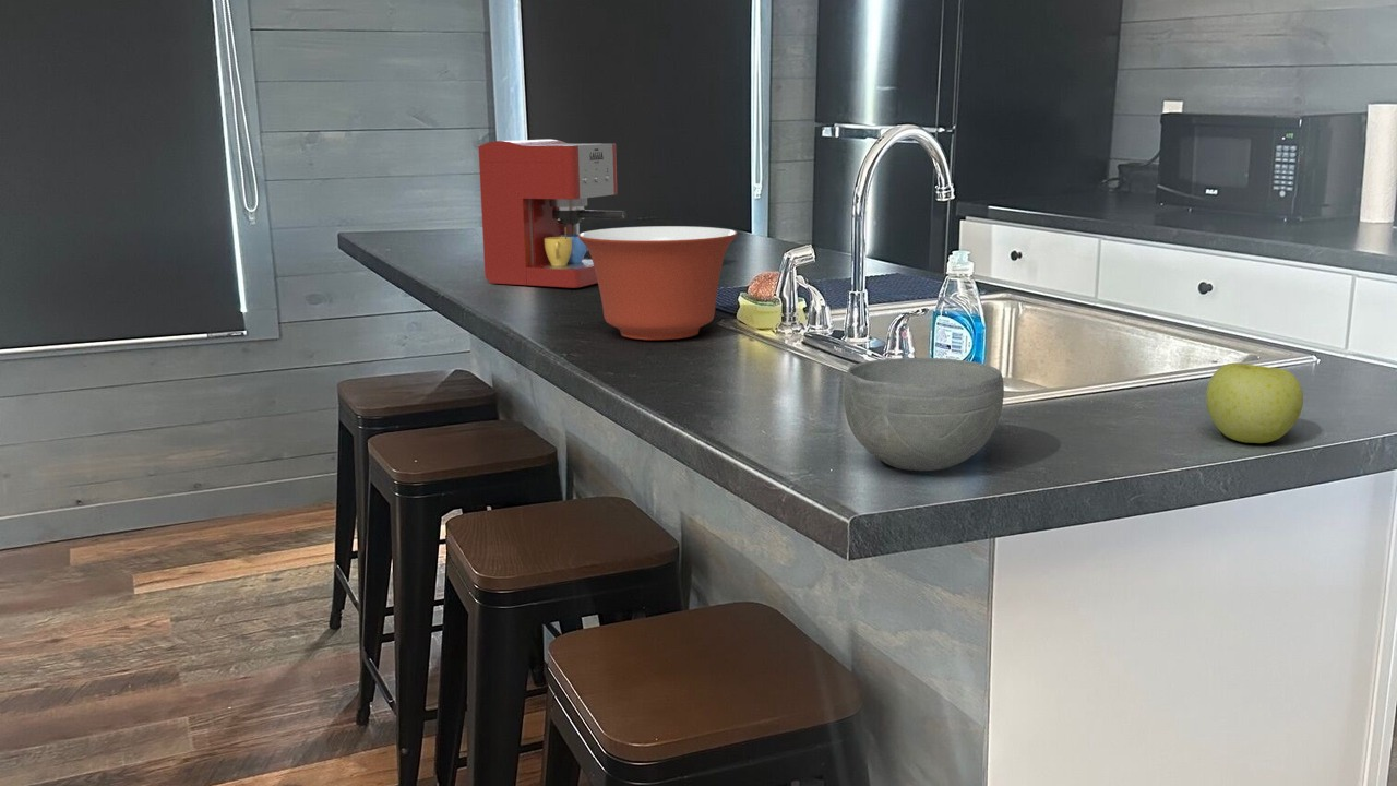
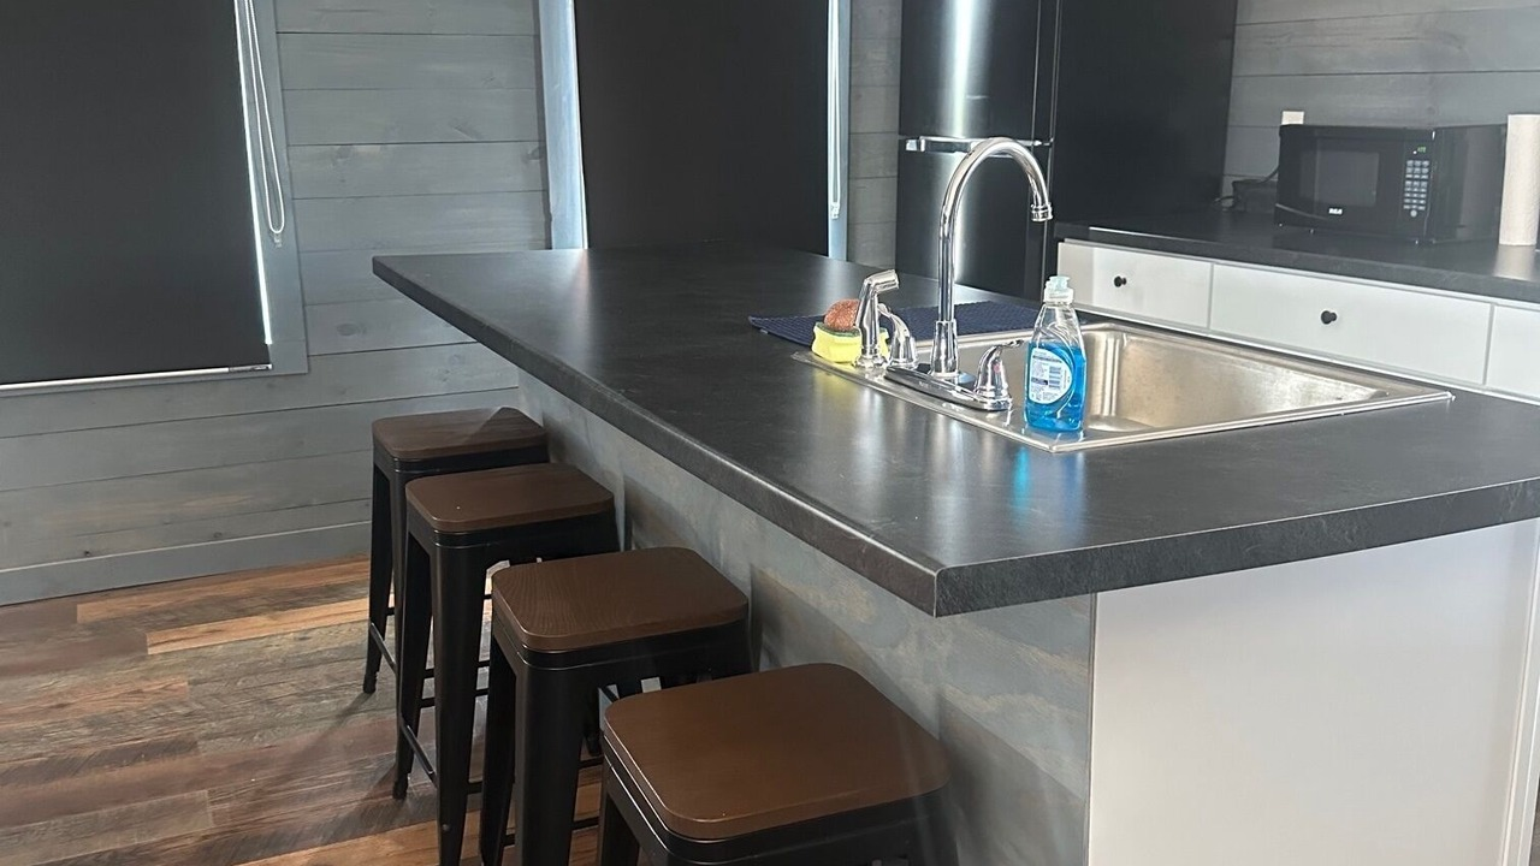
- coffee maker [477,139,628,289]
- apple [1205,362,1304,444]
- mixing bowl [577,225,739,341]
- bowl [843,357,1005,472]
